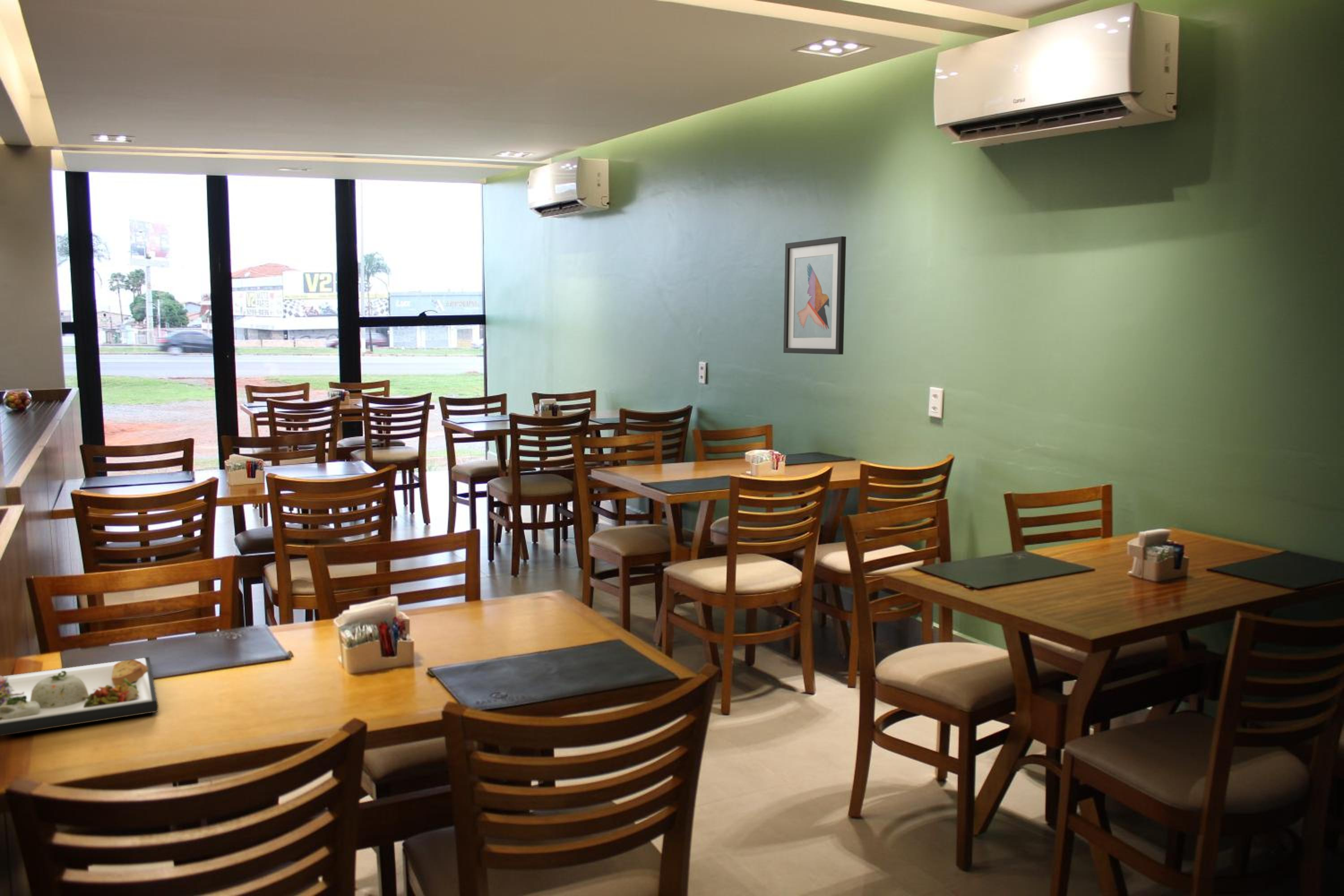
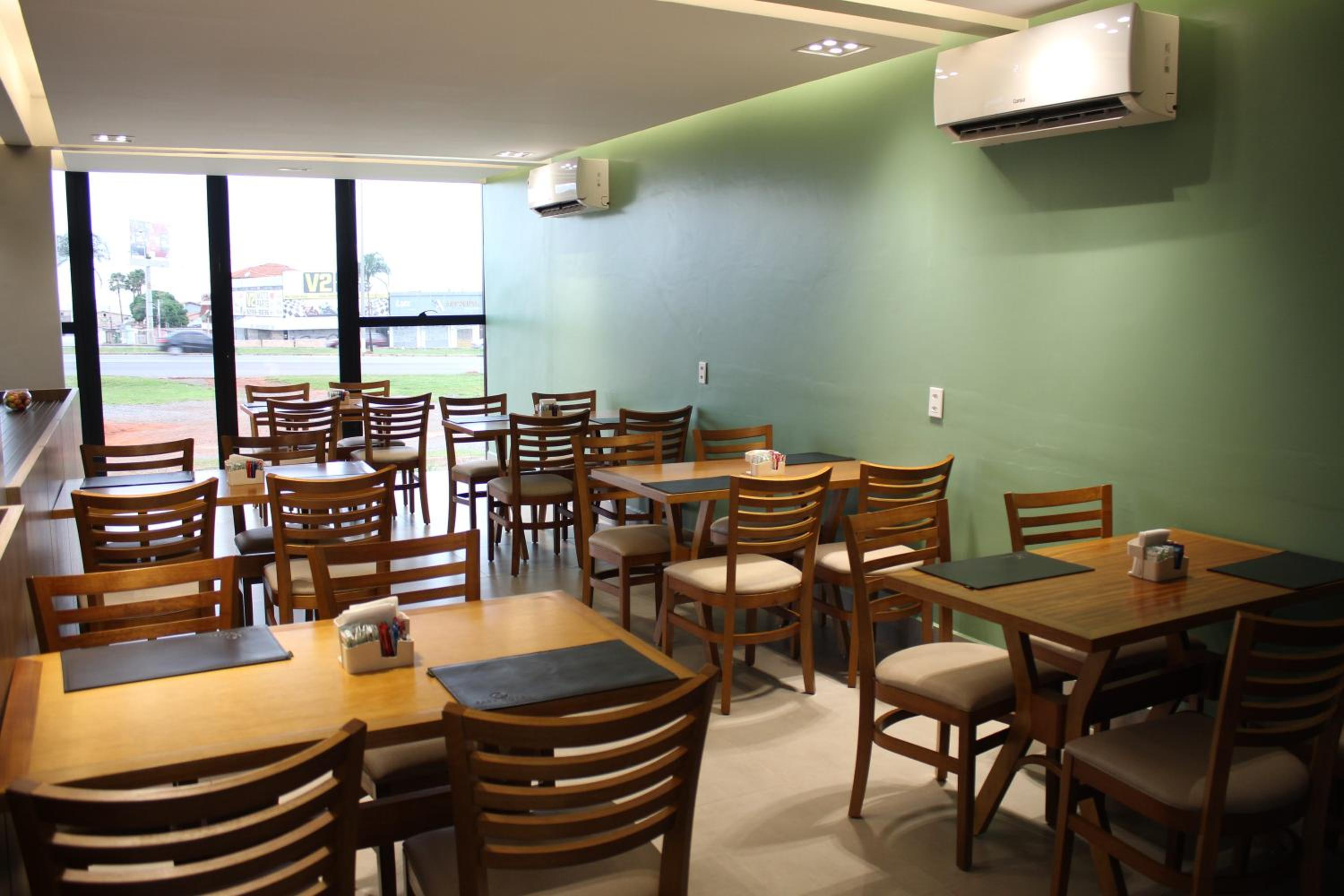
- dinner plate [0,657,159,737]
- wall art [783,236,847,355]
